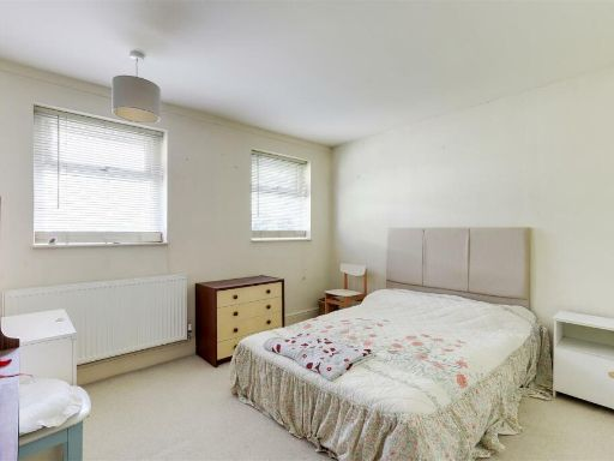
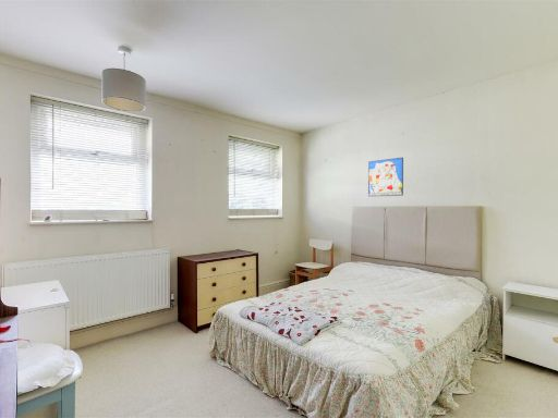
+ wall art [367,157,404,197]
